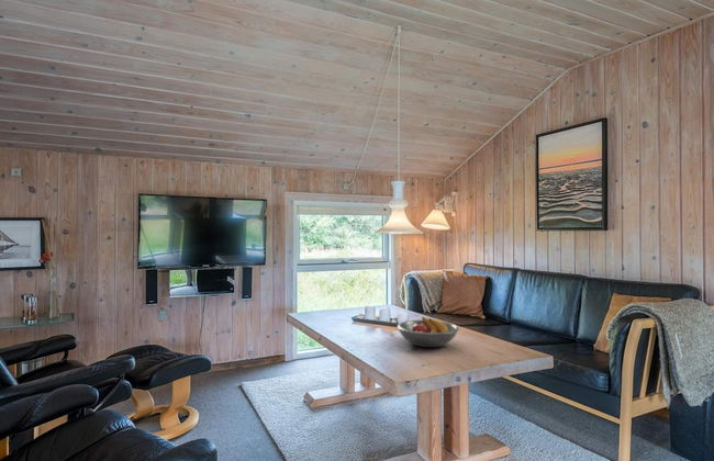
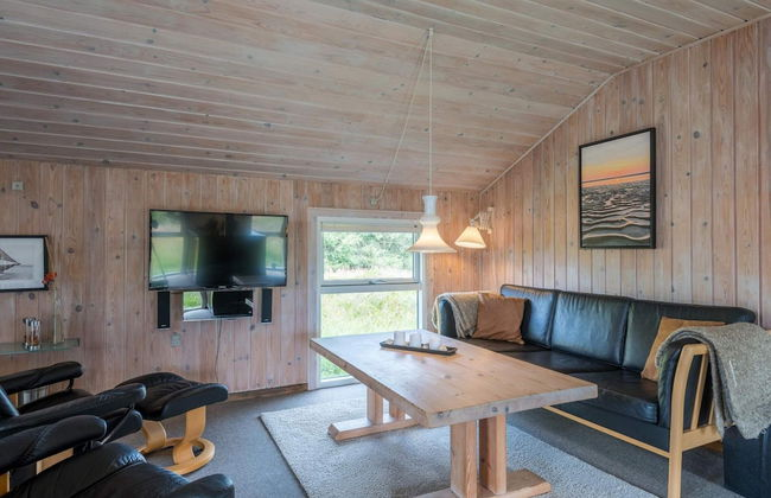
- fruit bowl [397,316,460,348]
